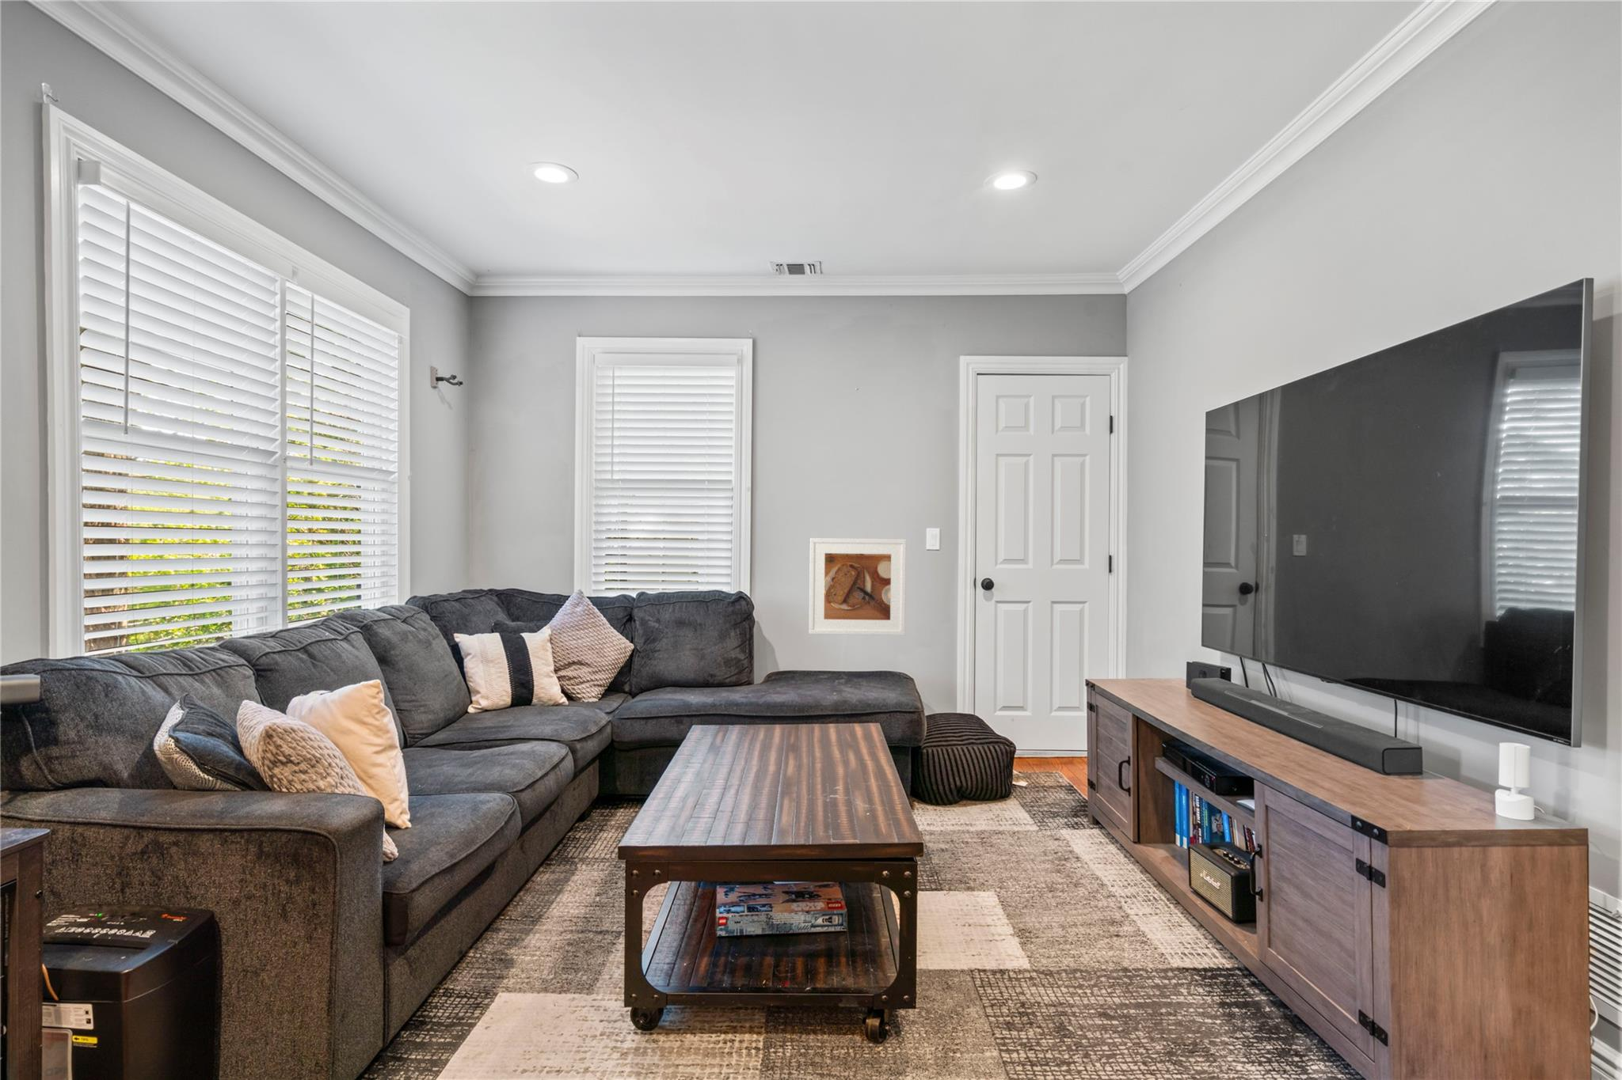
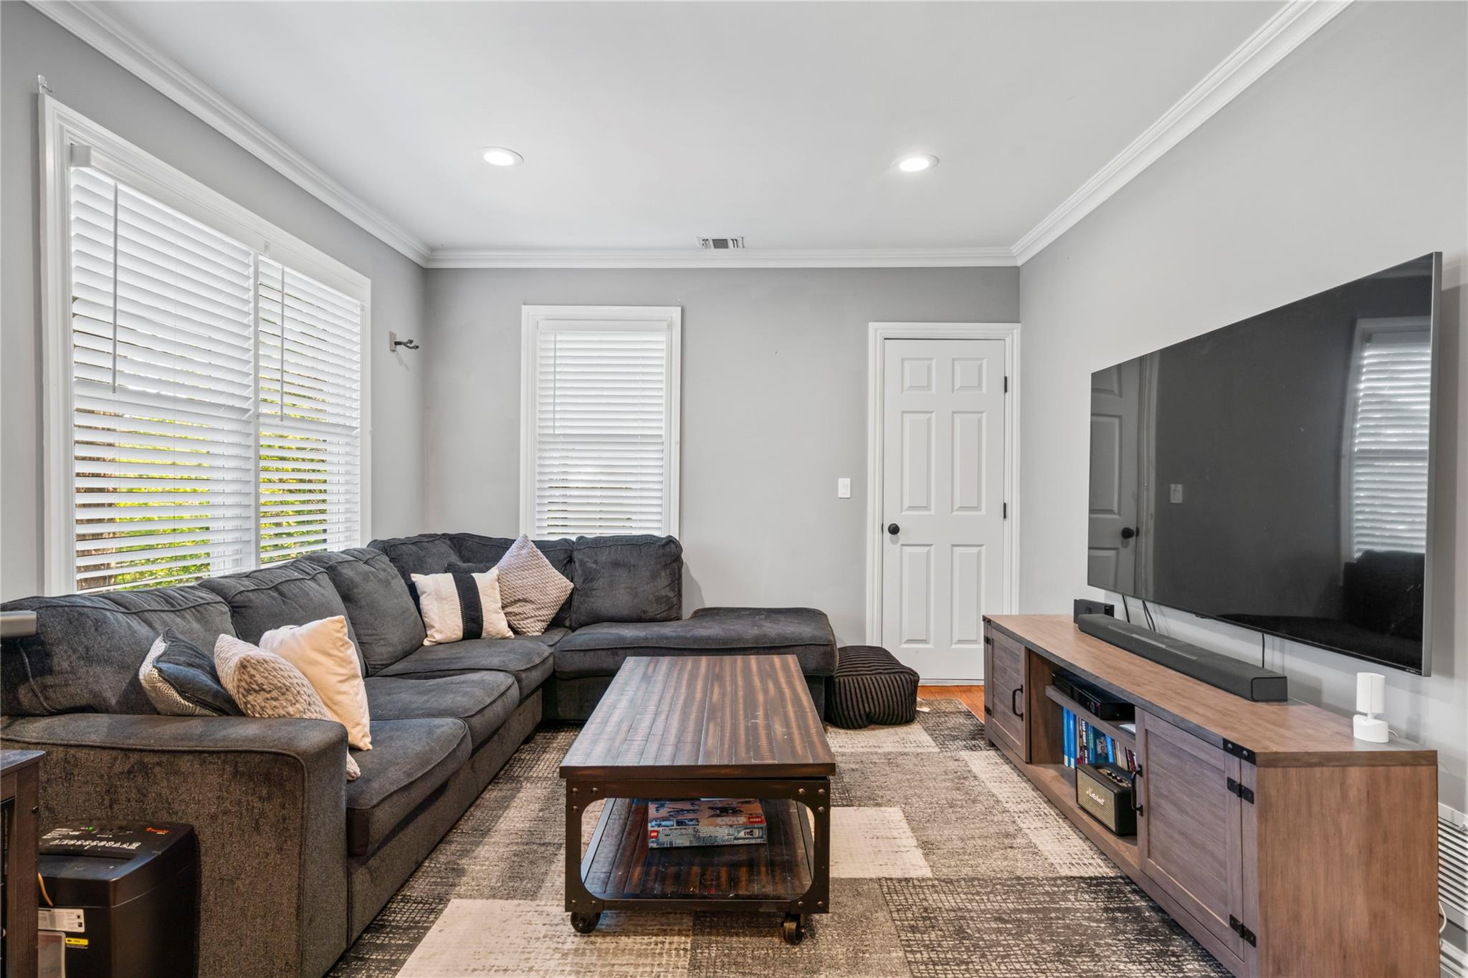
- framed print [808,538,907,636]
